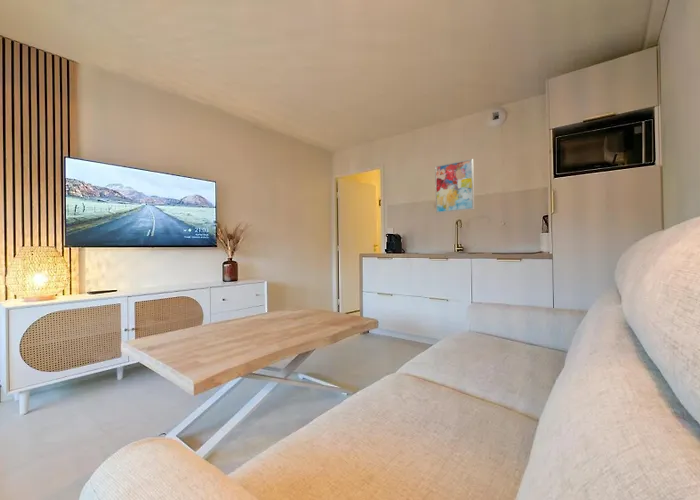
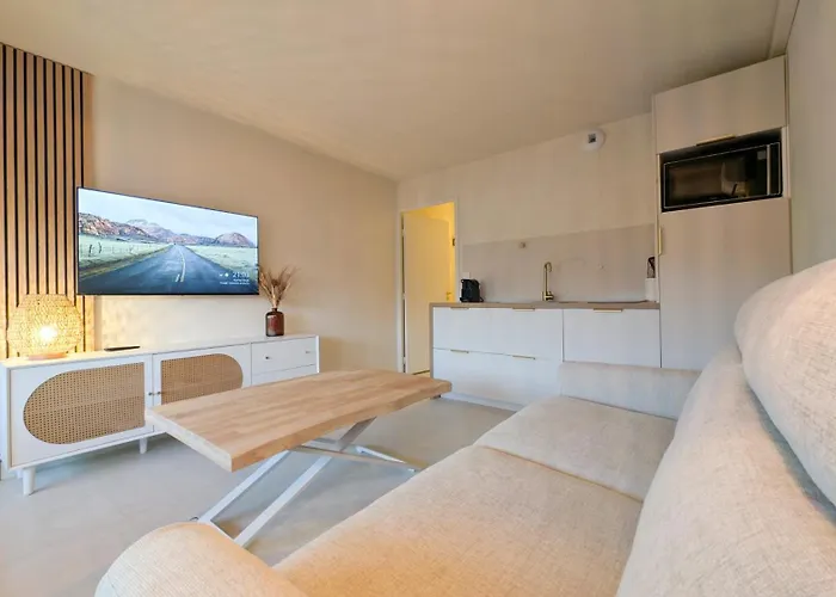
- wall art [434,158,475,214]
